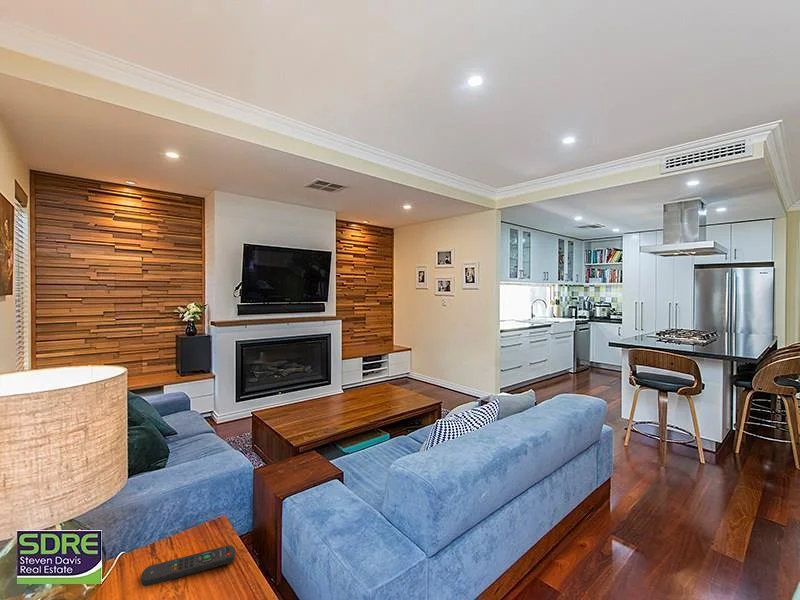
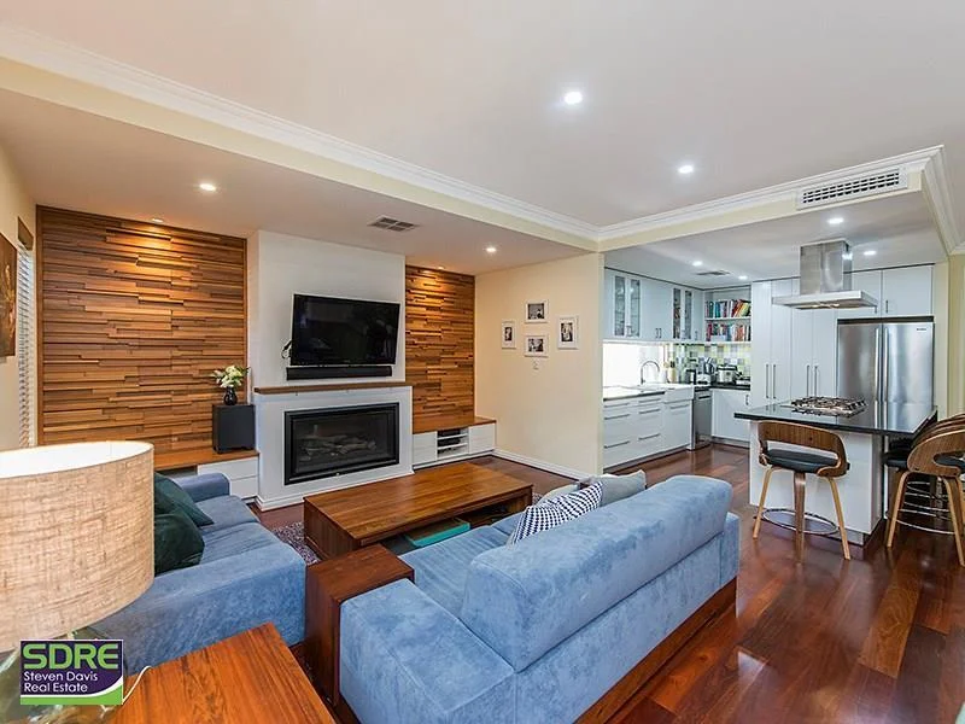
- remote control [140,544,236,587]
